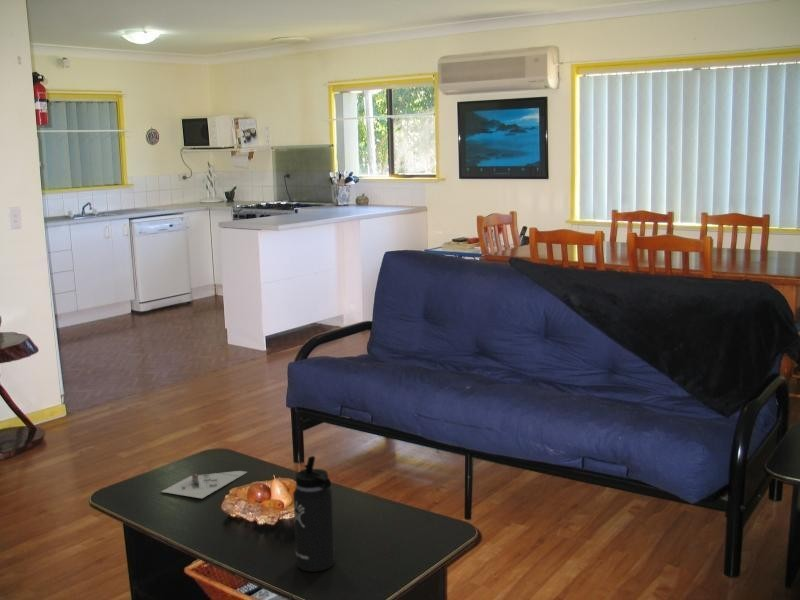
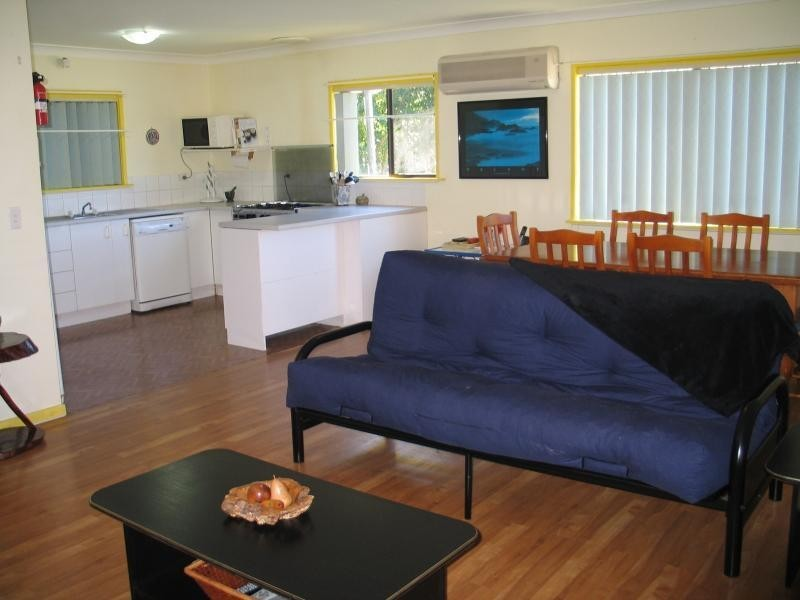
- architectural model [160,470,248,499]
- thermos bottle [292,455,336,573]
